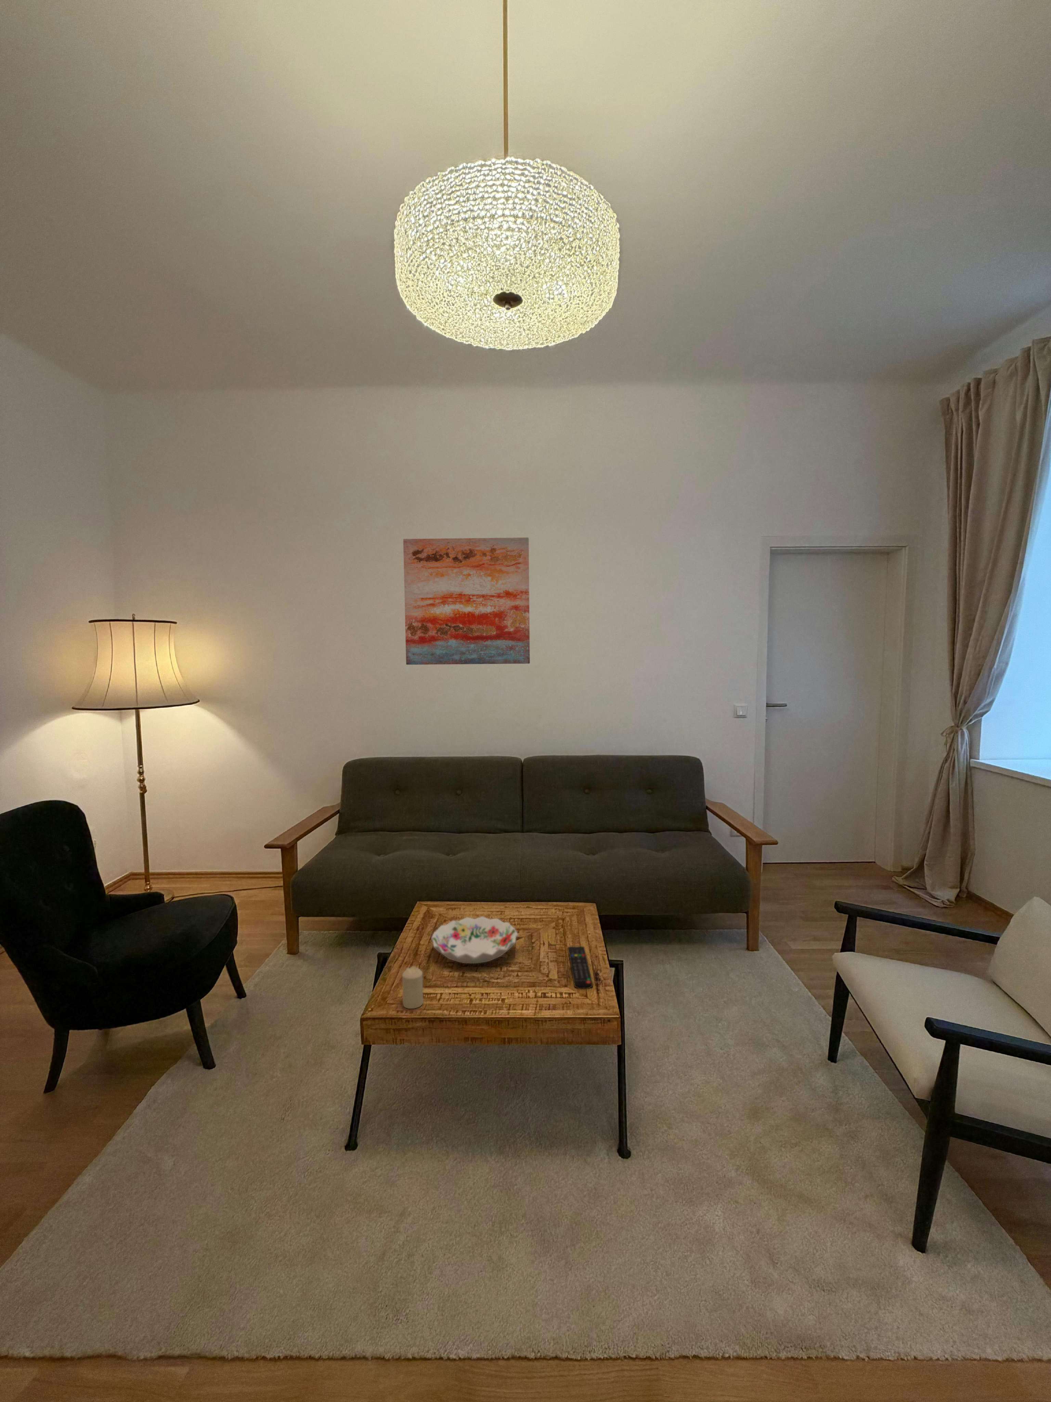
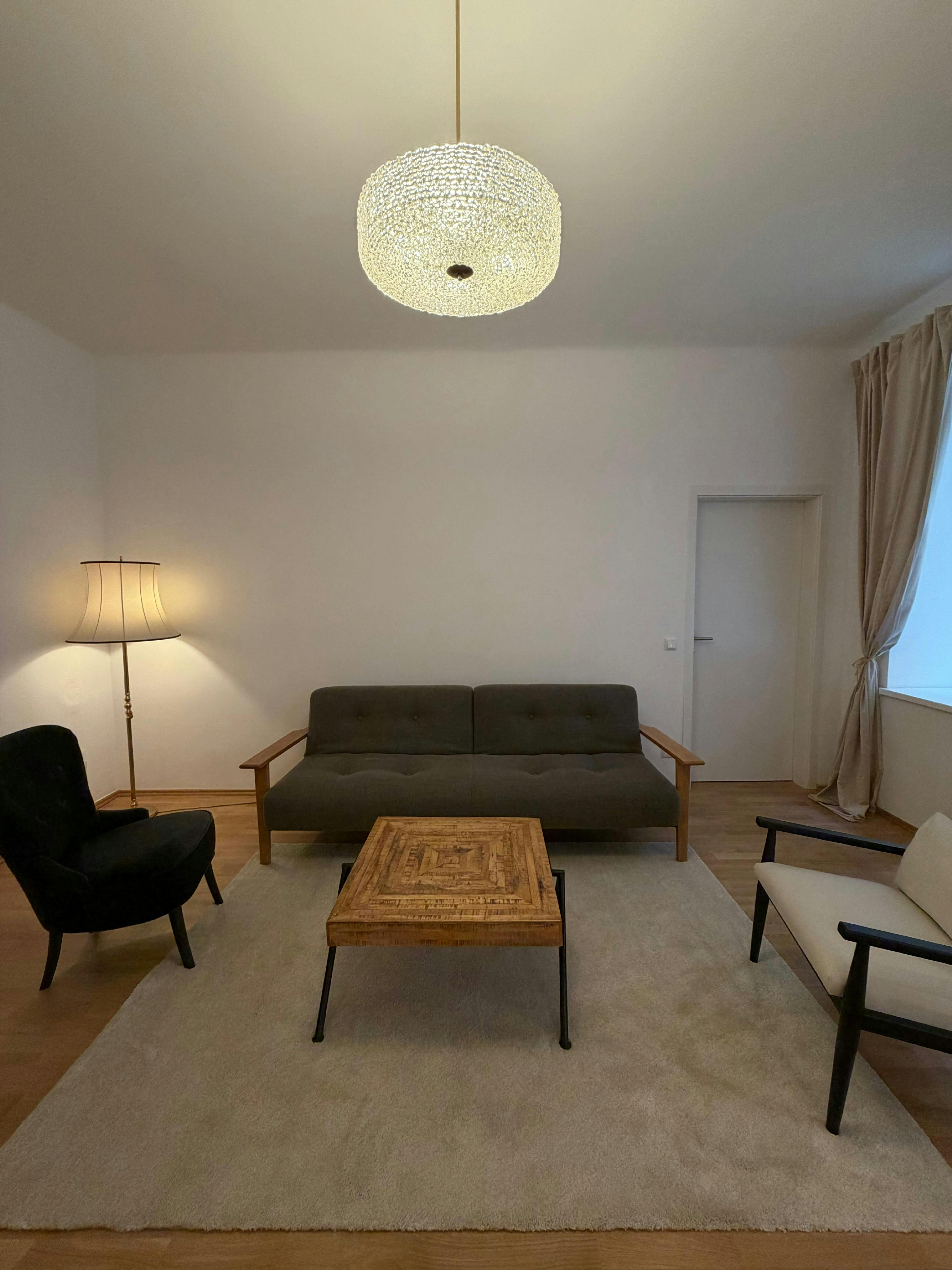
- decorative bowl [431,916,518,964]
- candle [402,966,424,1009]
- wall art [403,537,530,665]
- remote control [567,946,593,989]
